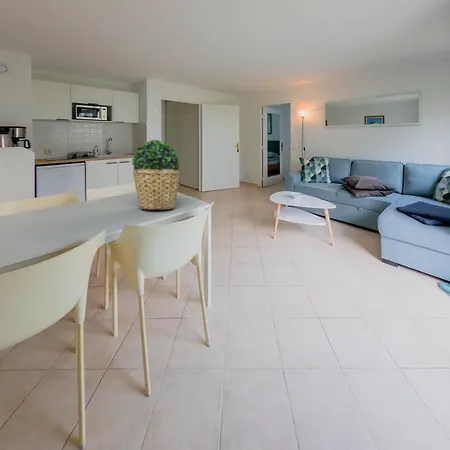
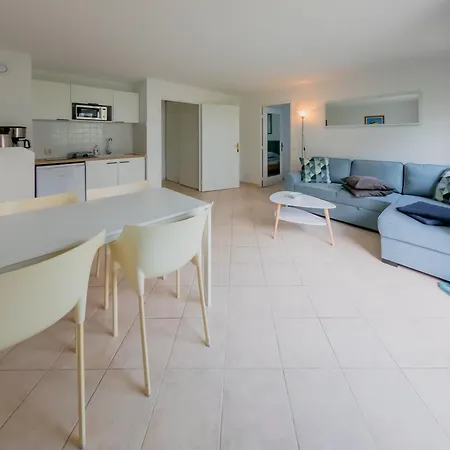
- potted plant [131,139,181,211]
